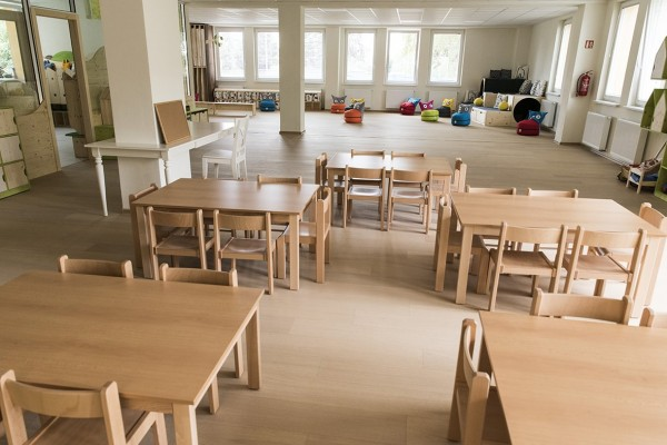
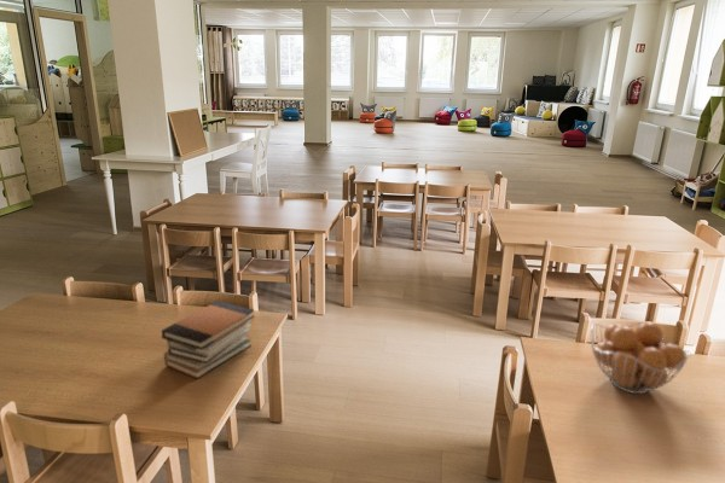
+ fruit basket [590,321,691,395]
+ book stack [161,299,256,379]
